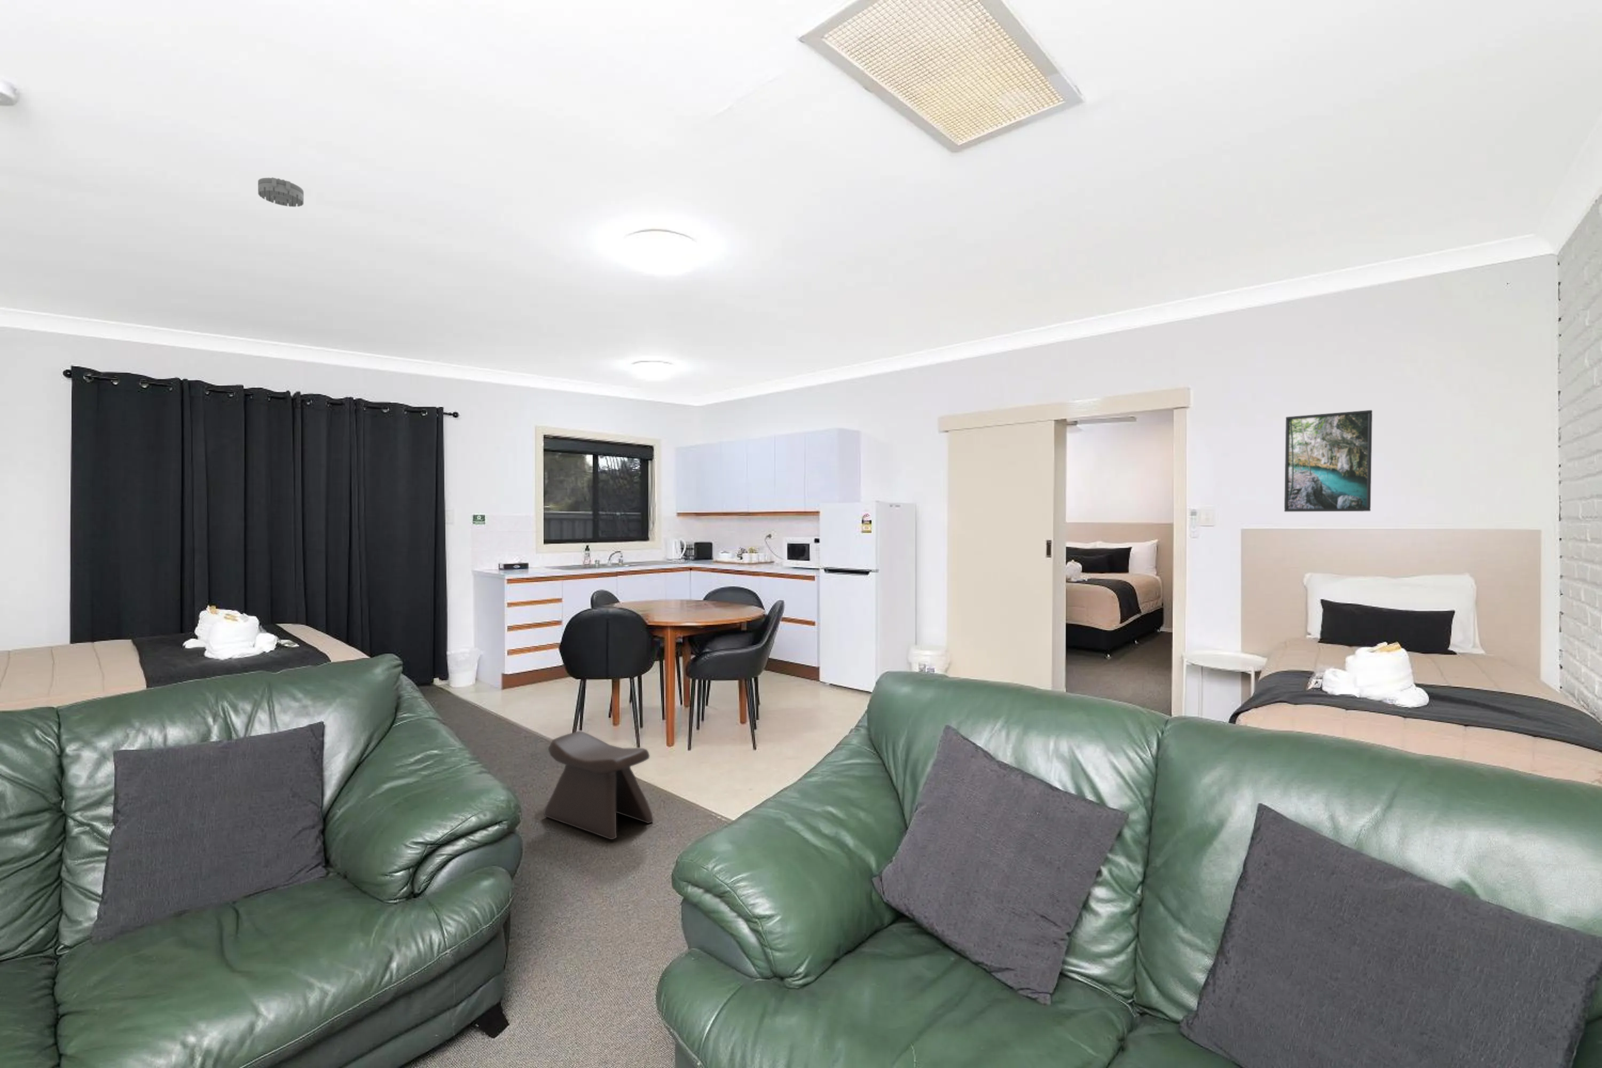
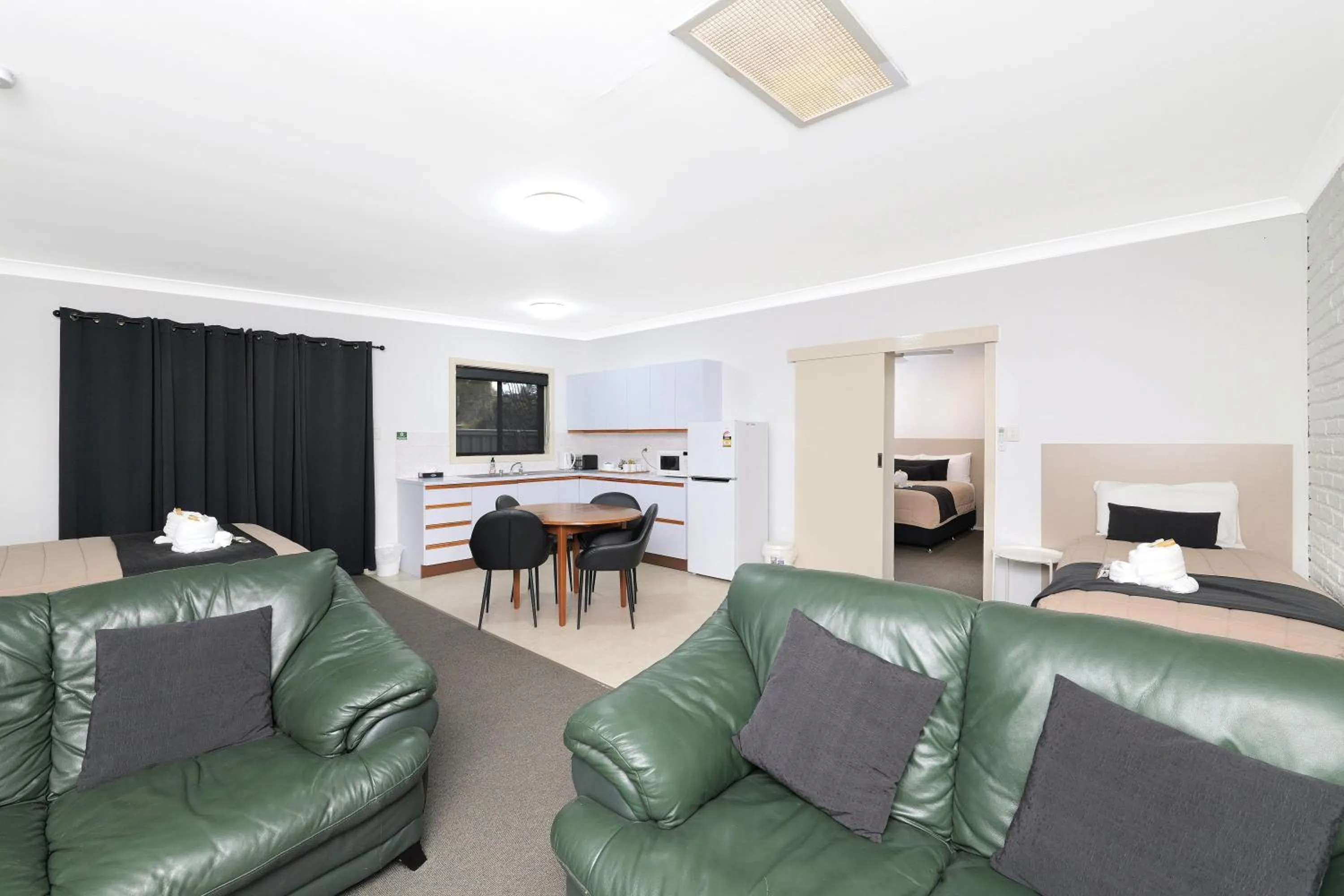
- smoke detector [257,176,304,207]
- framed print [1284,410,1373,513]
- stool [544,731,653,840]
